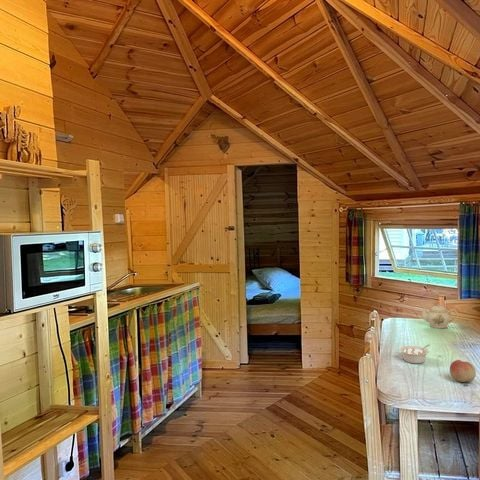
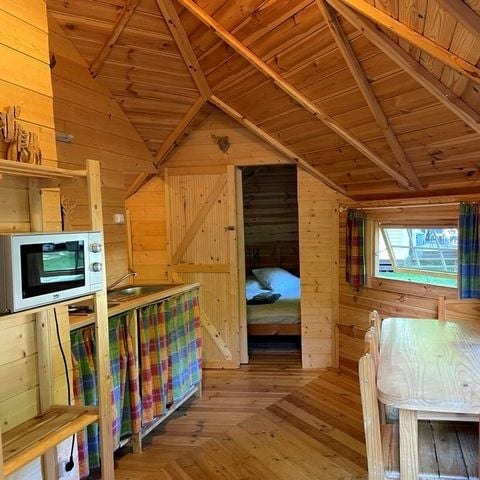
- fruit [449,359,477,383]
- teapot [420,303,459,329]
- legume [399,343,430,364]
